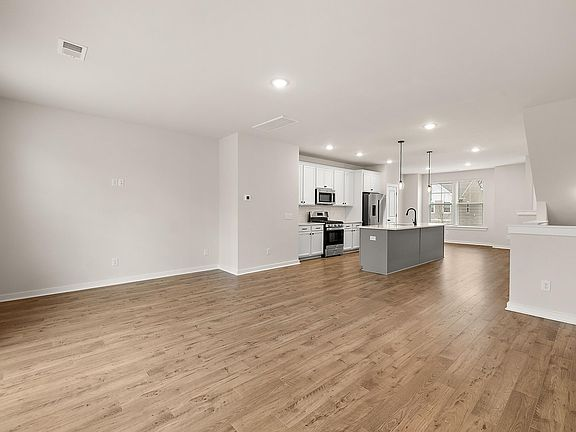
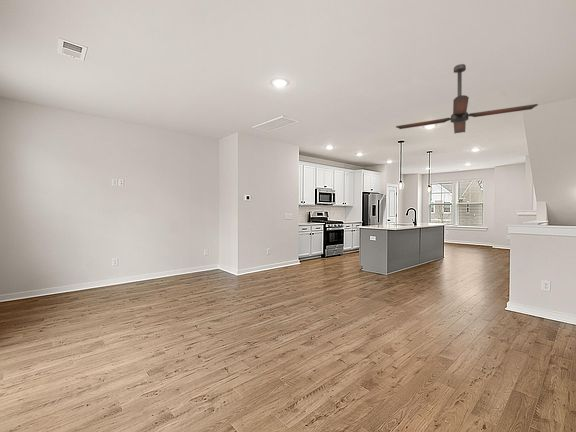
+ ceiling fan [395,63,539,135]
